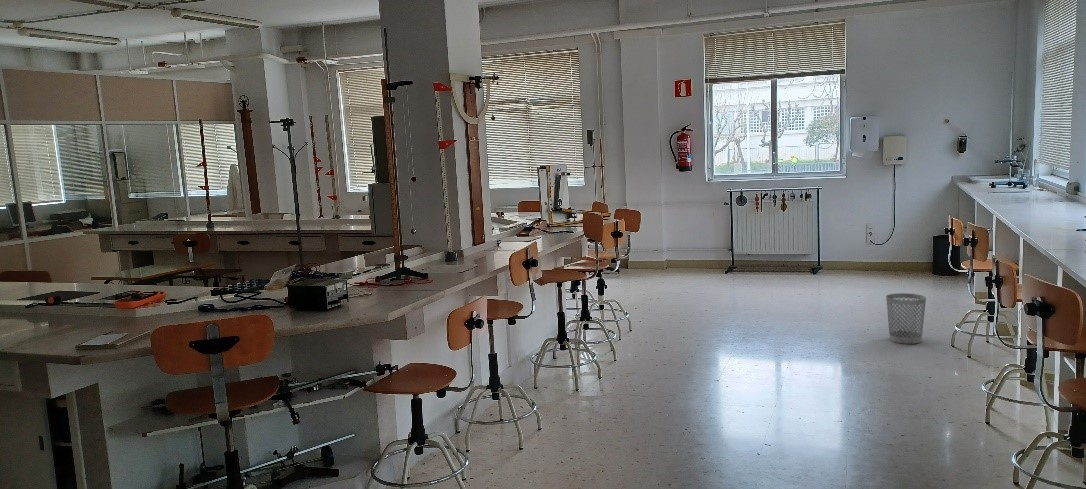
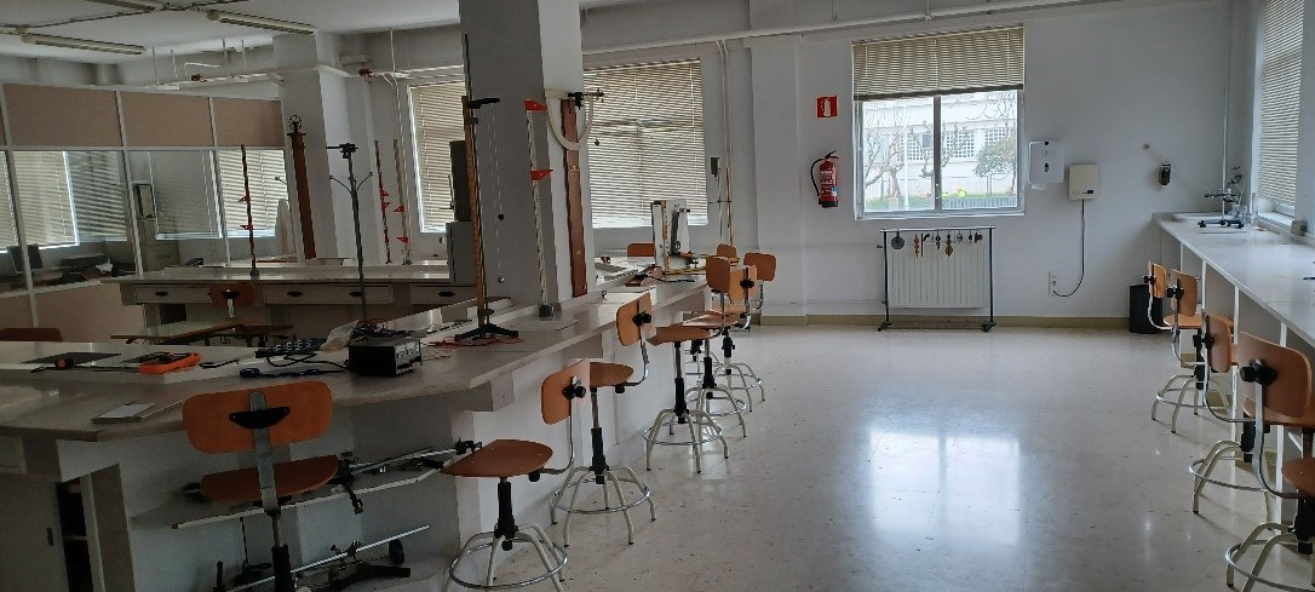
- wastebasket [885,292,927,345]
